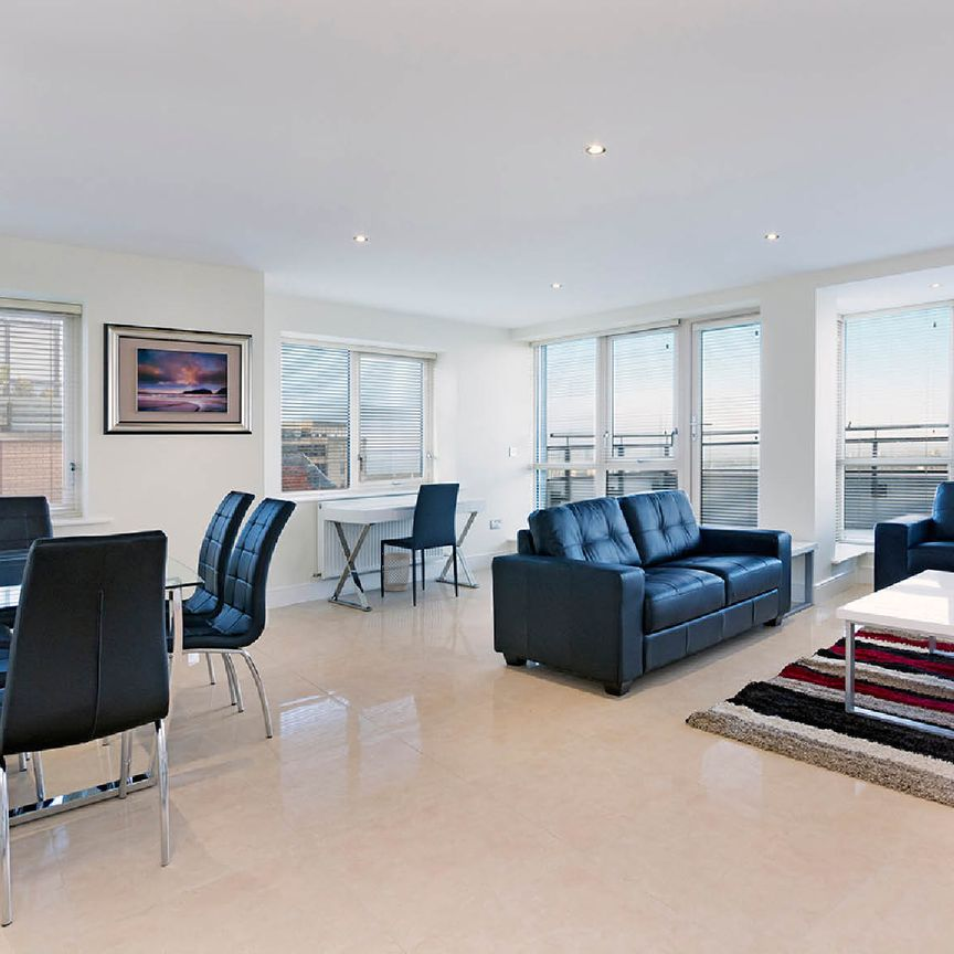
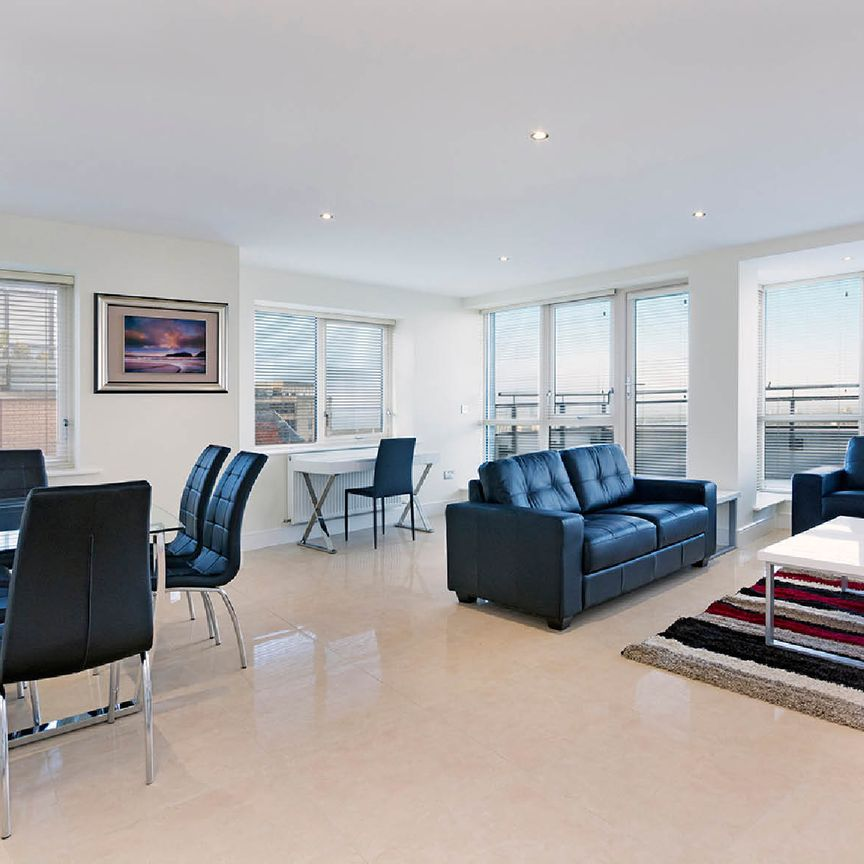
- wastebasket [383,552,411,592]
